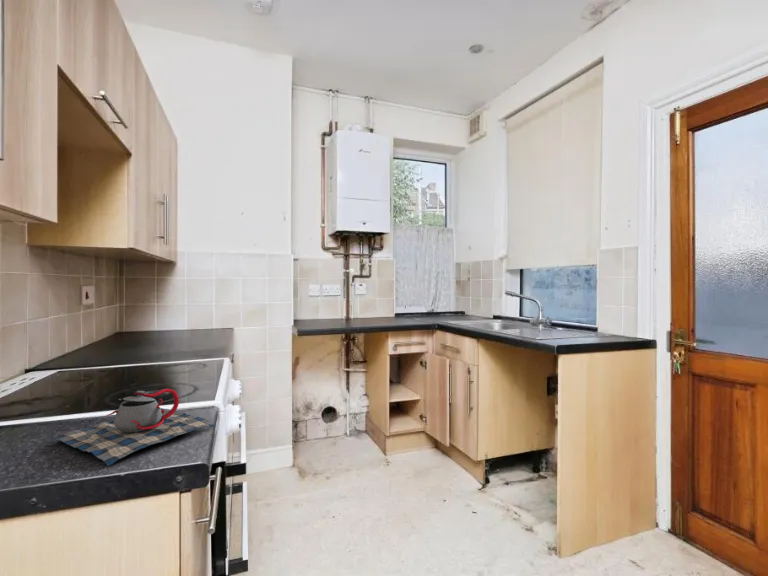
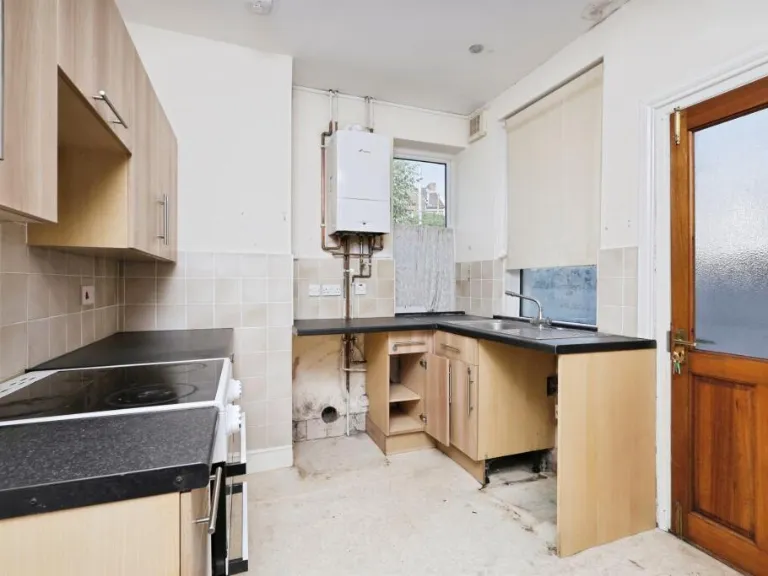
- teapot [52,388,216,467]
